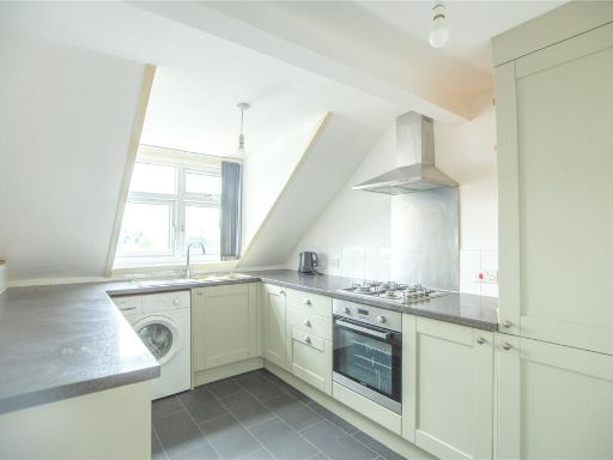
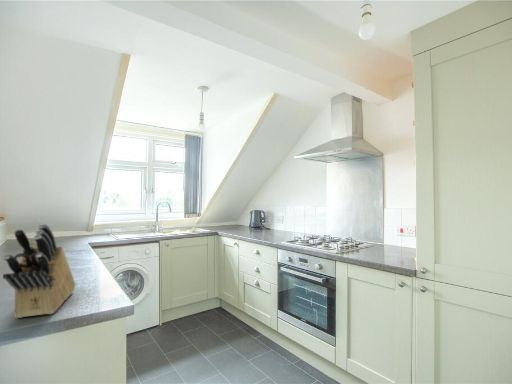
+ knife block [2,223,76,319]
